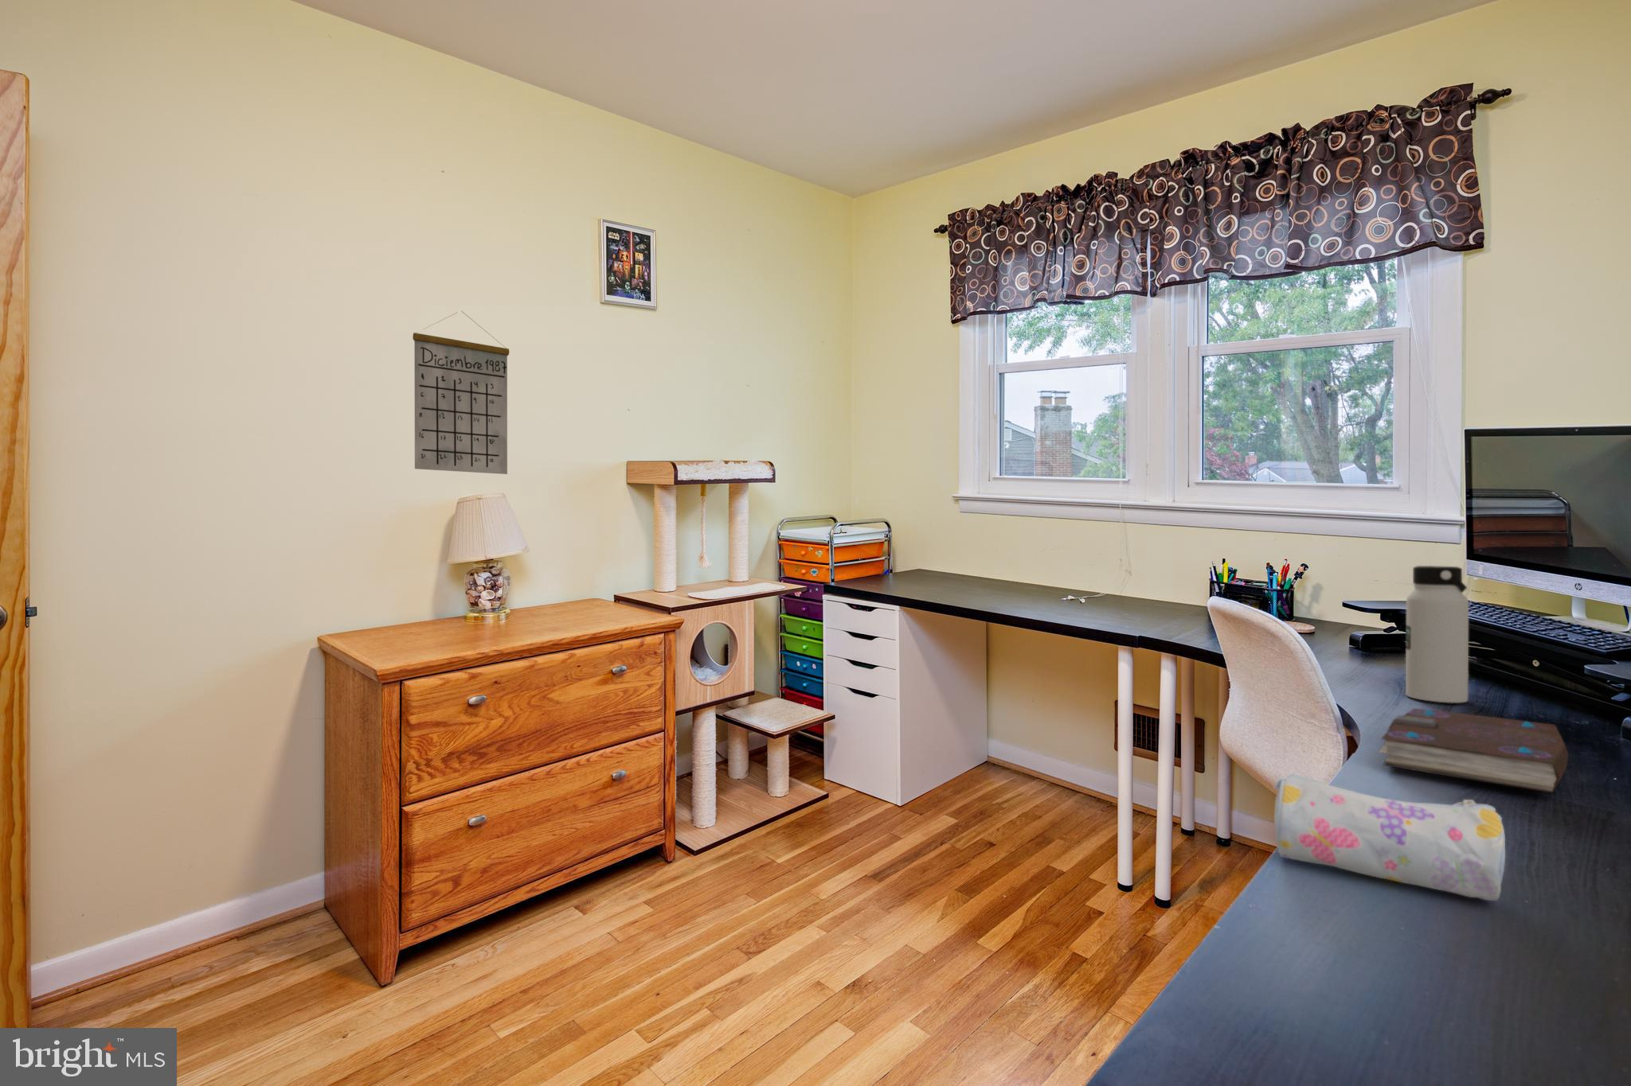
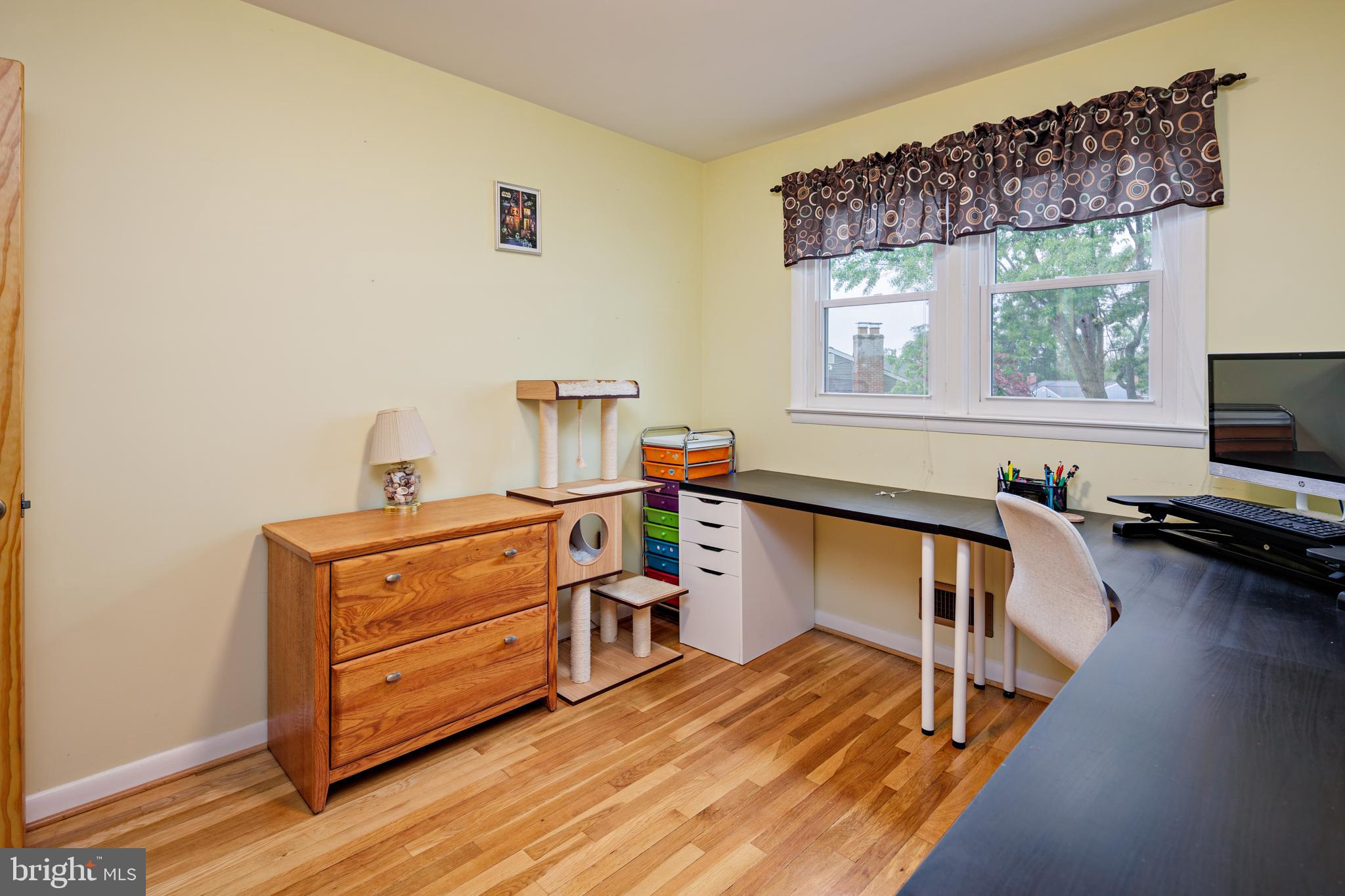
- water bottle [1404,565,1470,703]
- pencil case [1272,773,1506,902]
- calendar [412,311,511,475]
- book [1379,708,1569,793]
